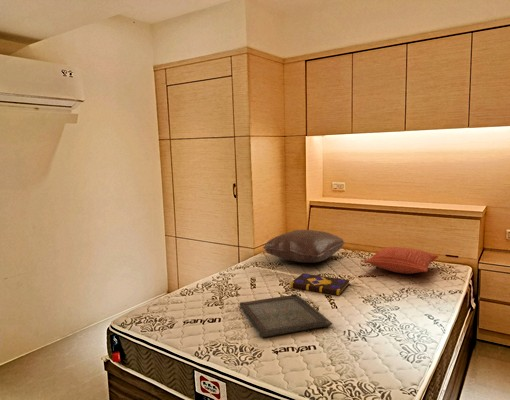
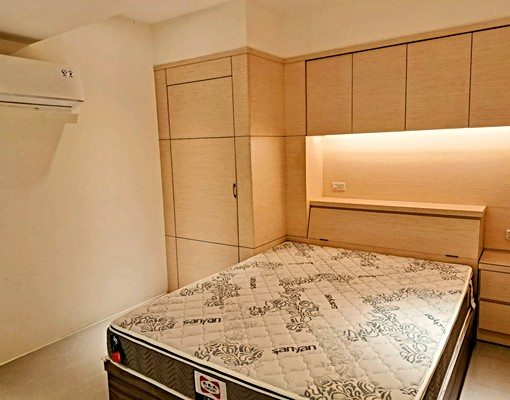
- serving tray [239,293,333,339]
- pillow [363,246,439,275]
- pillow [262,229,346,264]
- book [289,272,350,296]
